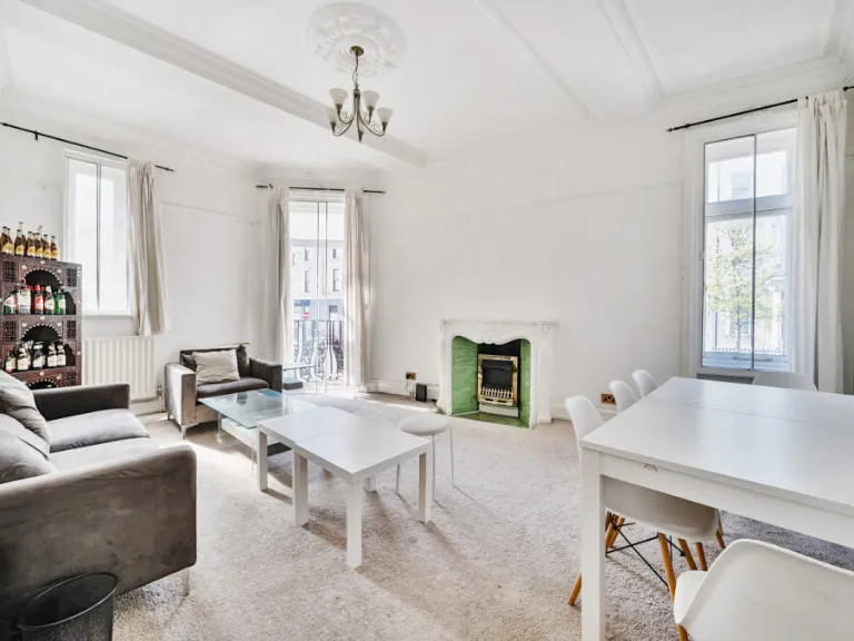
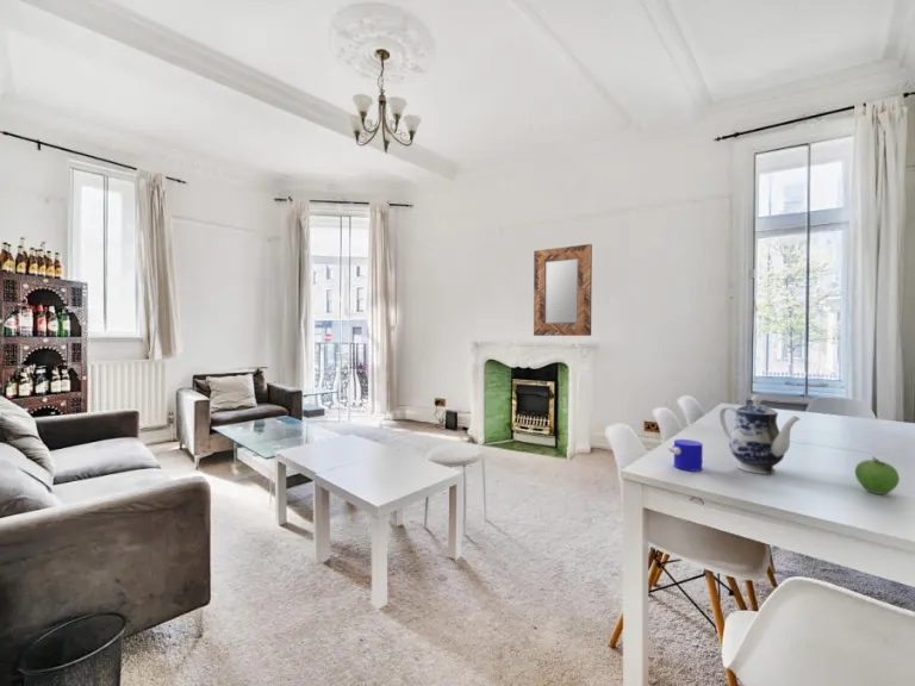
+ home mirror [533,243,593,337]
+ teapot [718,394,802,475]
+ fruit [854,455,901,495]
+ cup [667,438,704,473]
